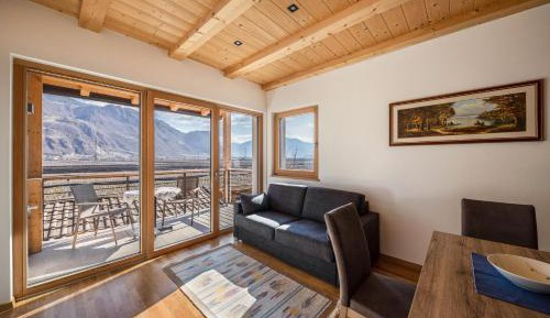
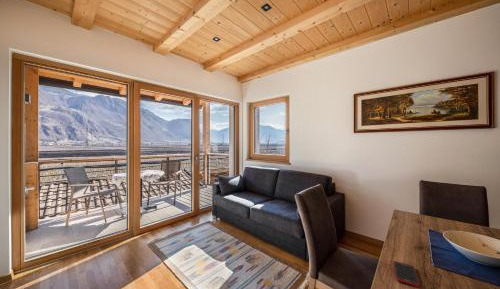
+ cell phone [392,260,421,288]
